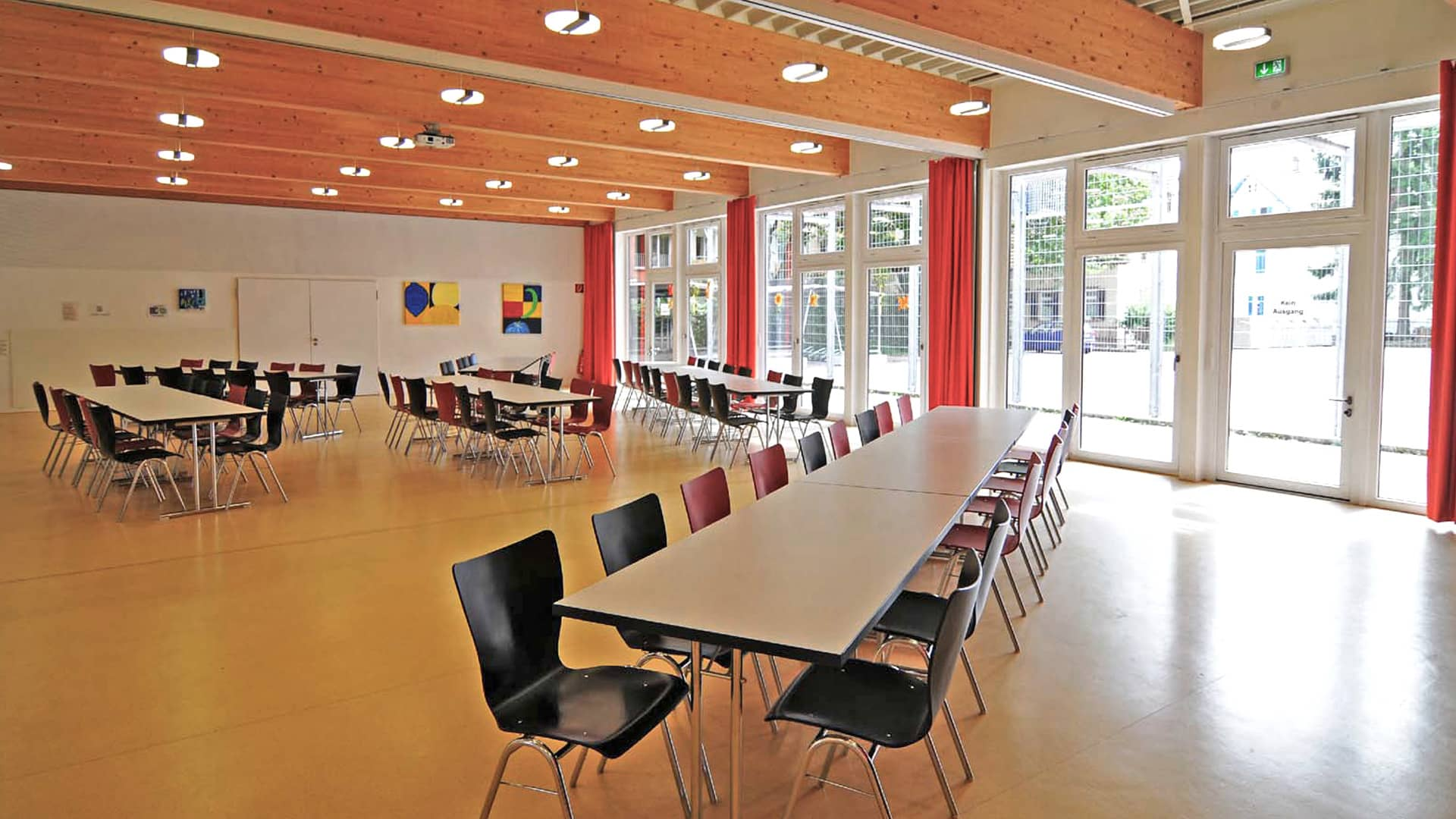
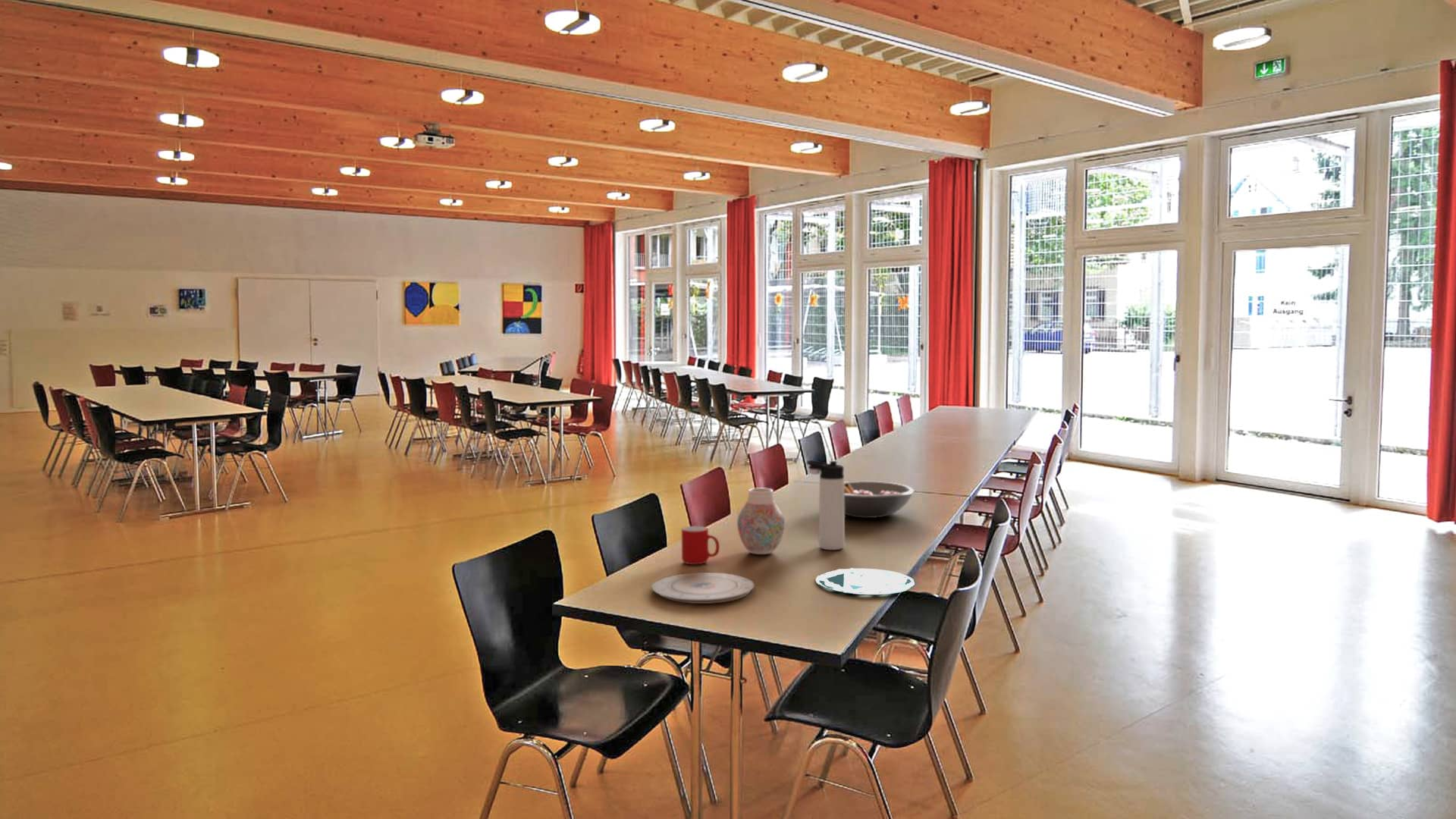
+ thermos bottle [806,460,846,551]
+ cup [681,526,720,566]
+ plate [651,572,755,604]
+ vase [736,488,786,555]
+ plate [815,567,917,595]
+ fruit bowl [844,481,915,519]
